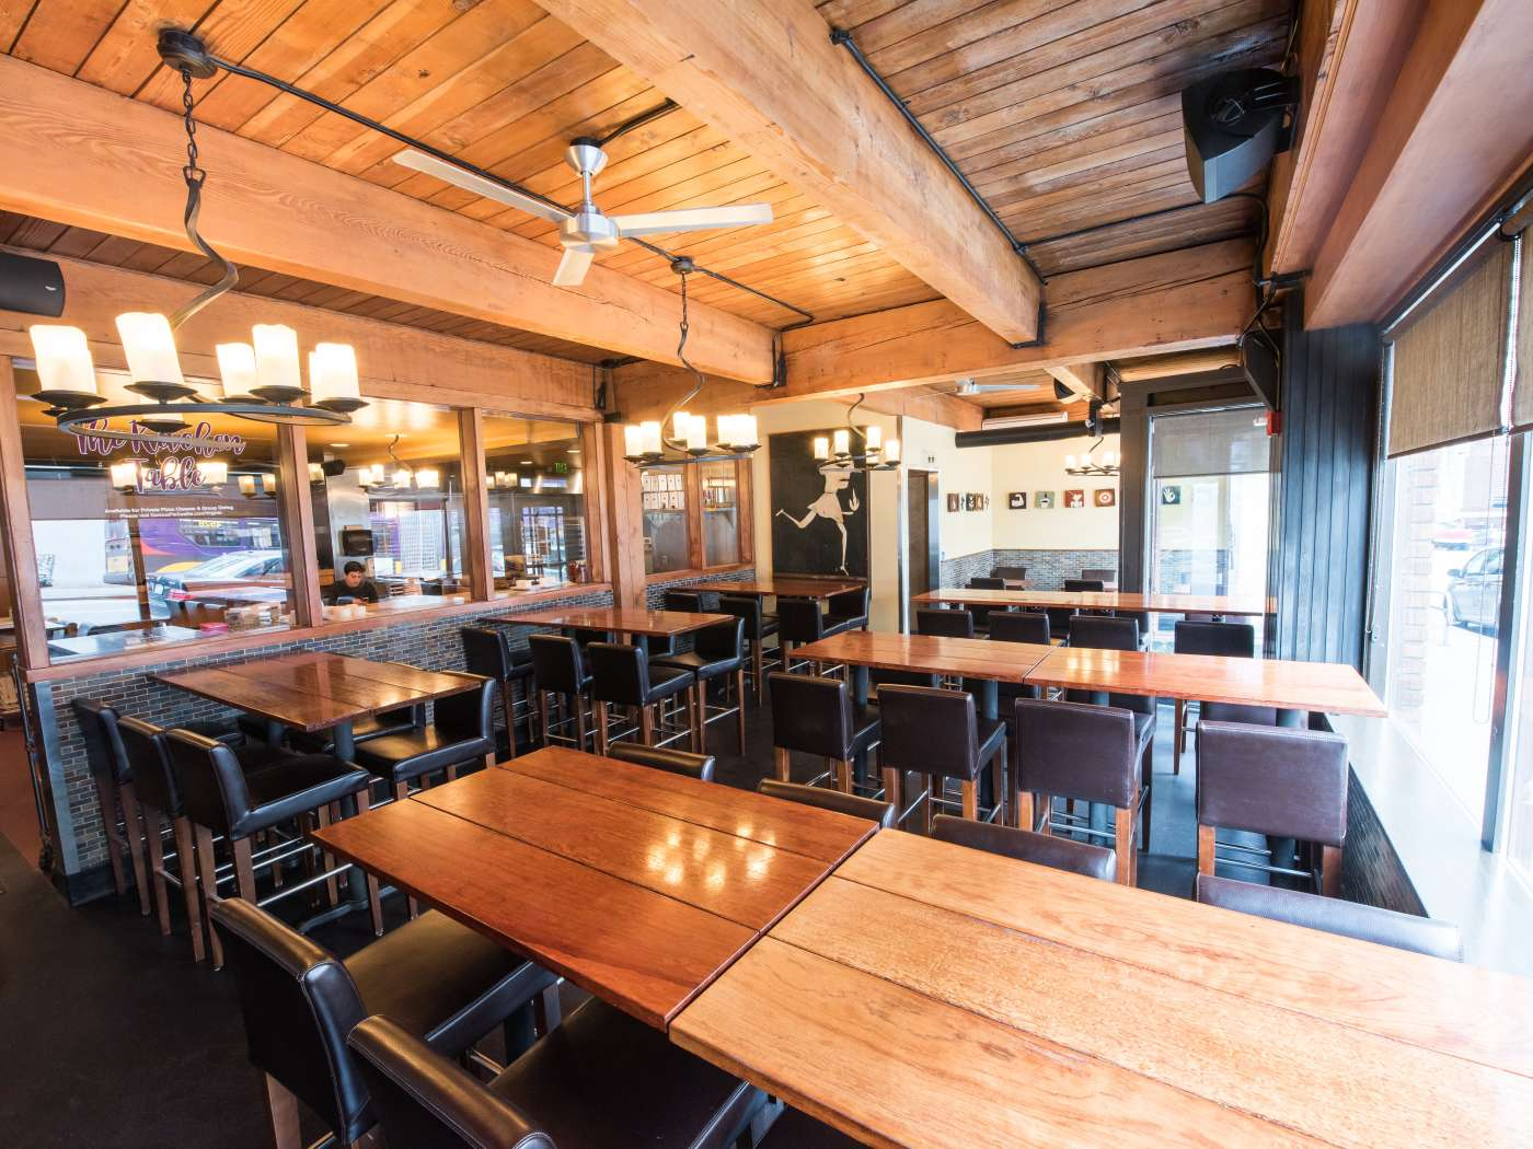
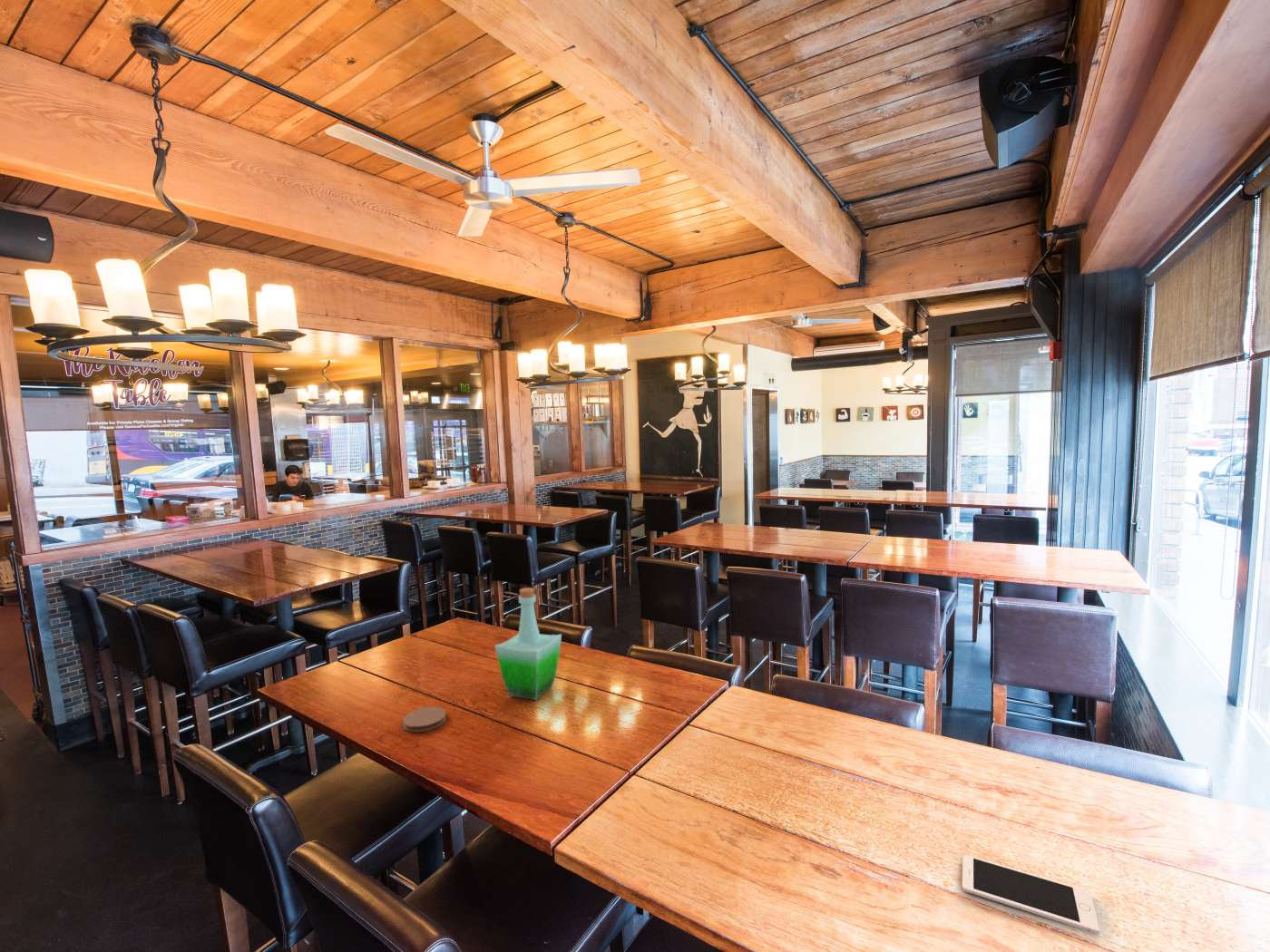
+ cell phone [962,854,1100,935]
+ coaster [402,705,447,733]
+ bottle [494,587,562,701]
